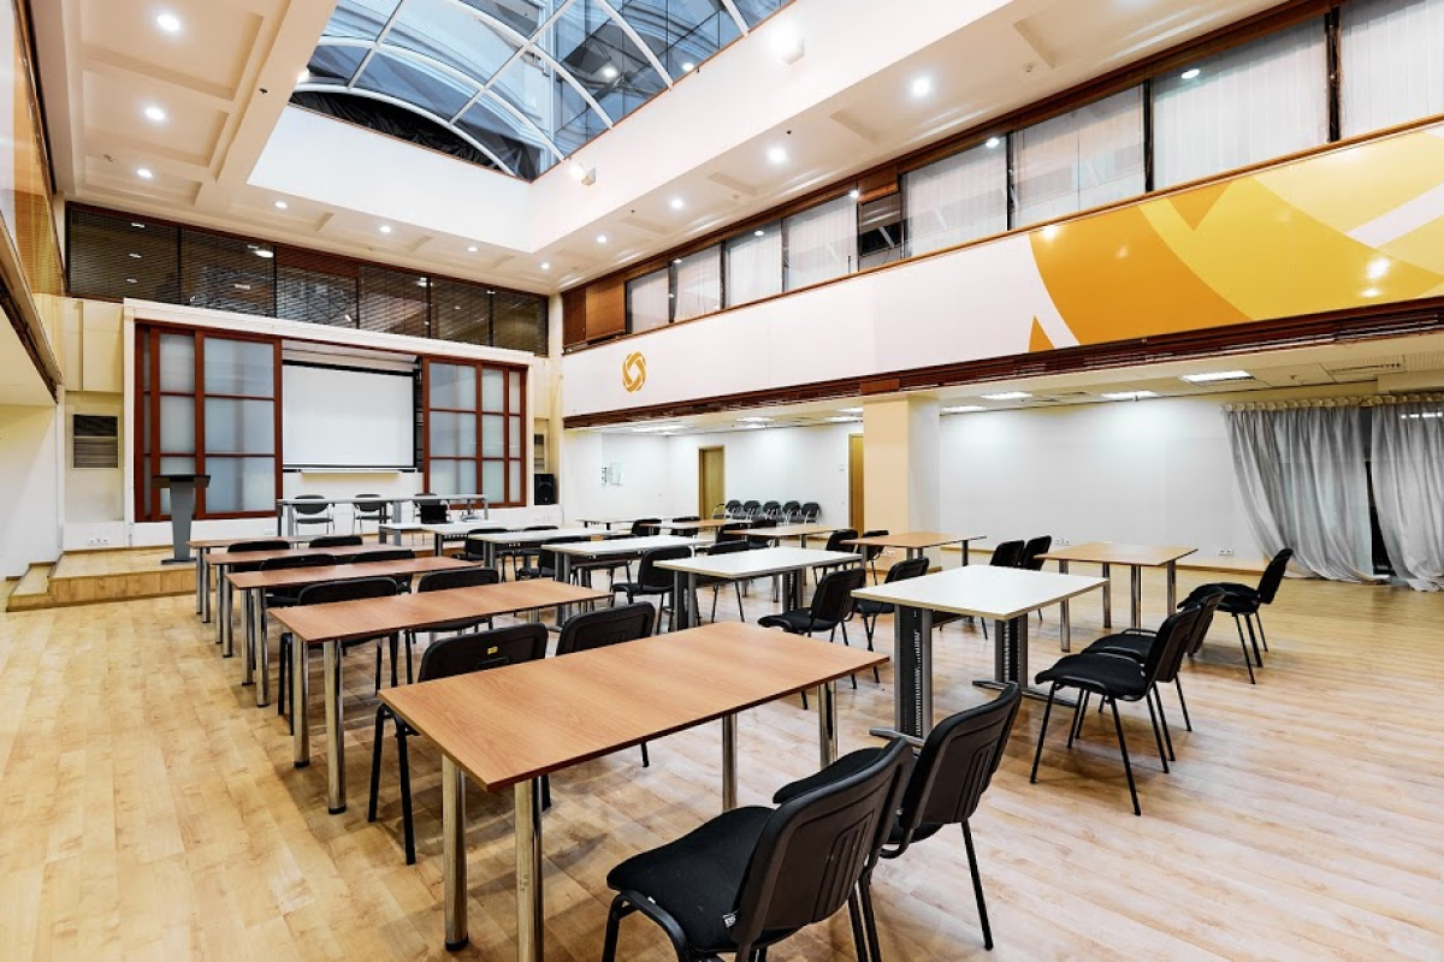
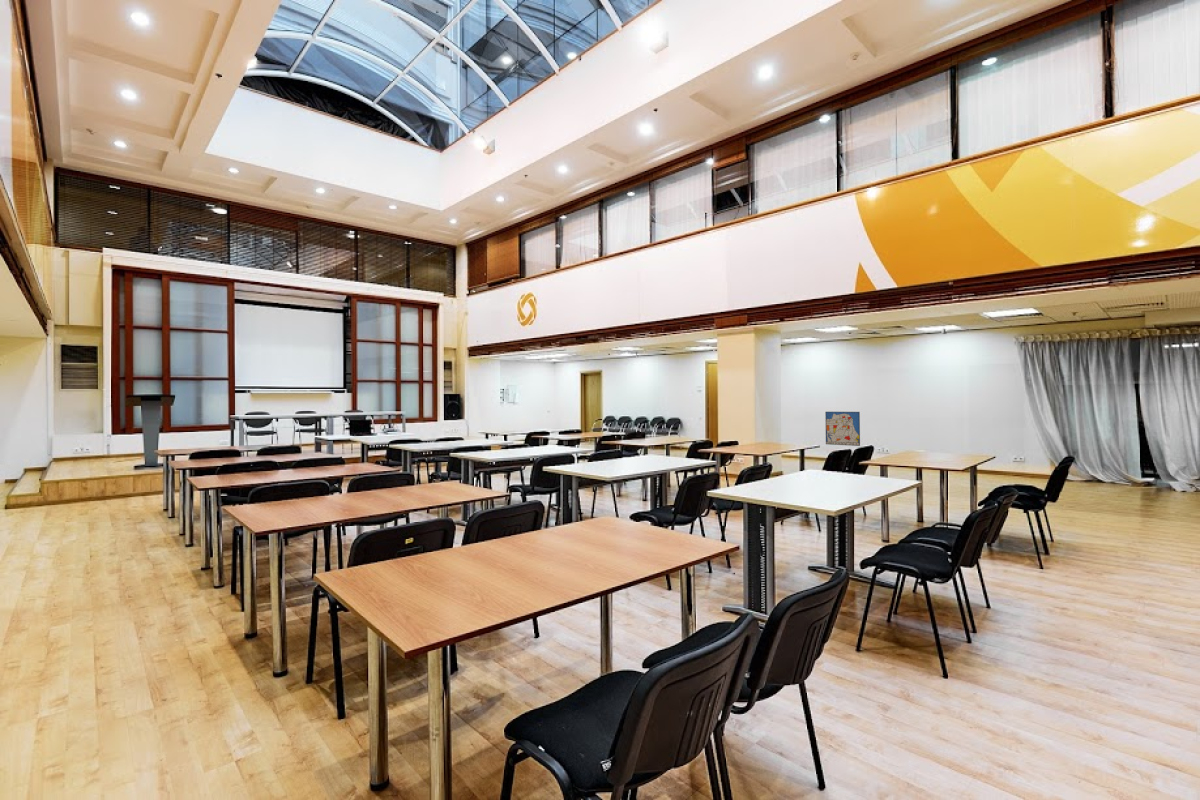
+ wall art [824,411,861,447]
